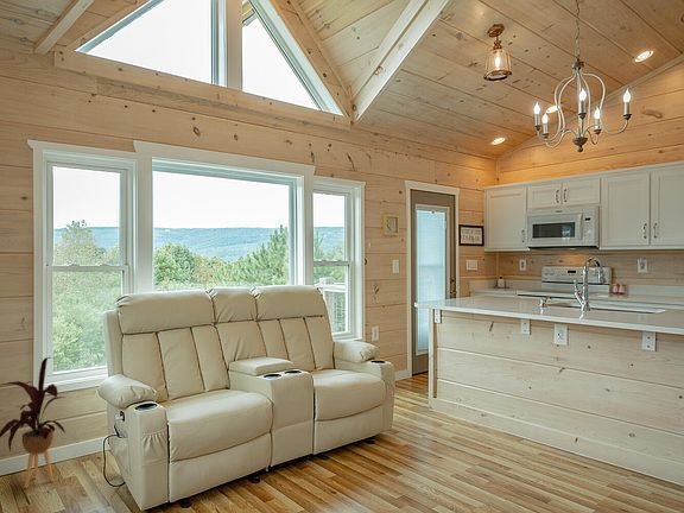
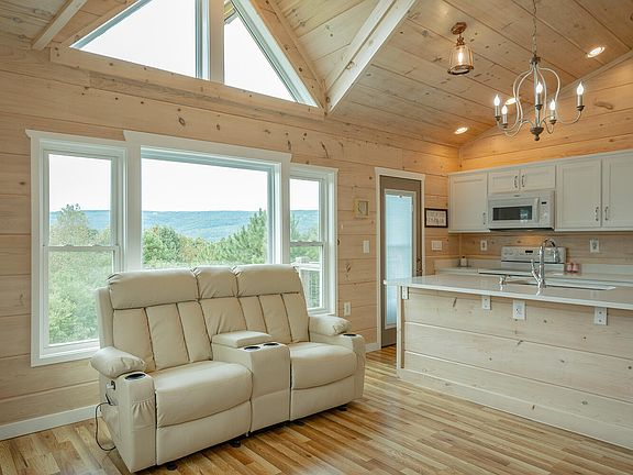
- house plant [0,356,66,489]
